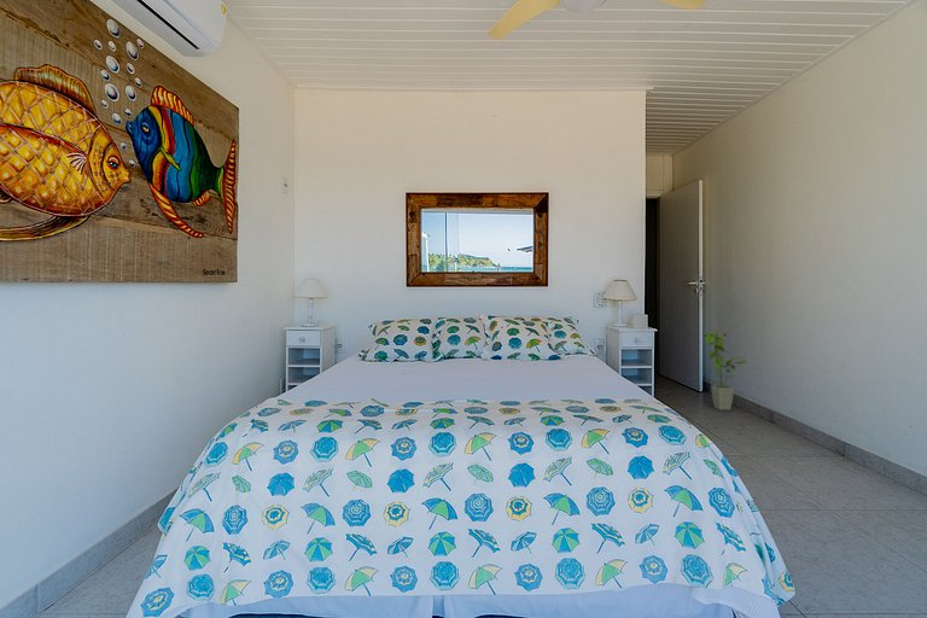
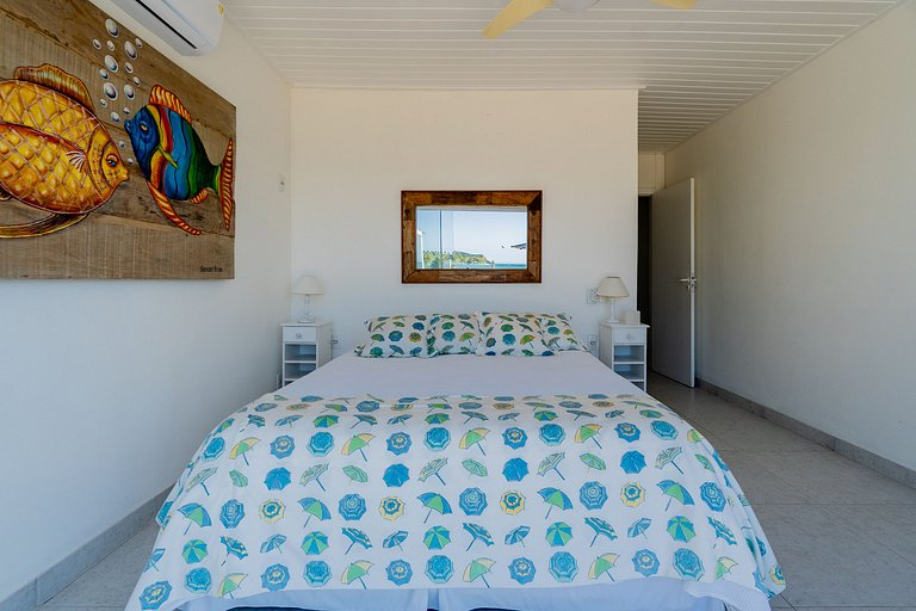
- house plant [704,332,747,412]
